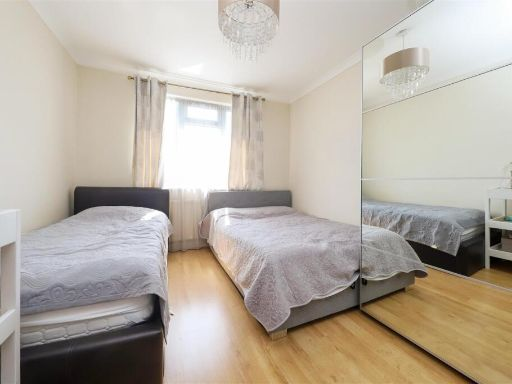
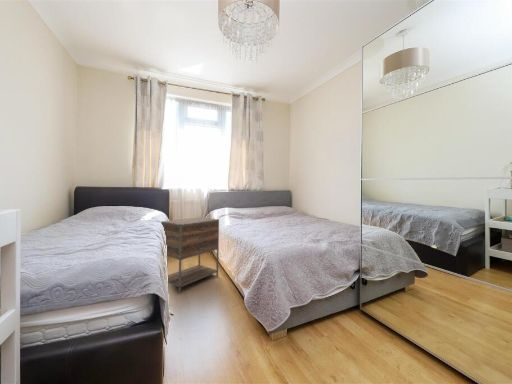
+ nightstand [160,216,220,294]
